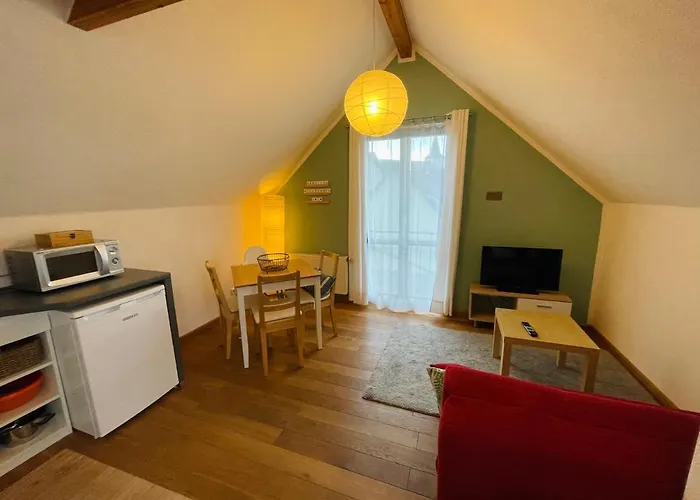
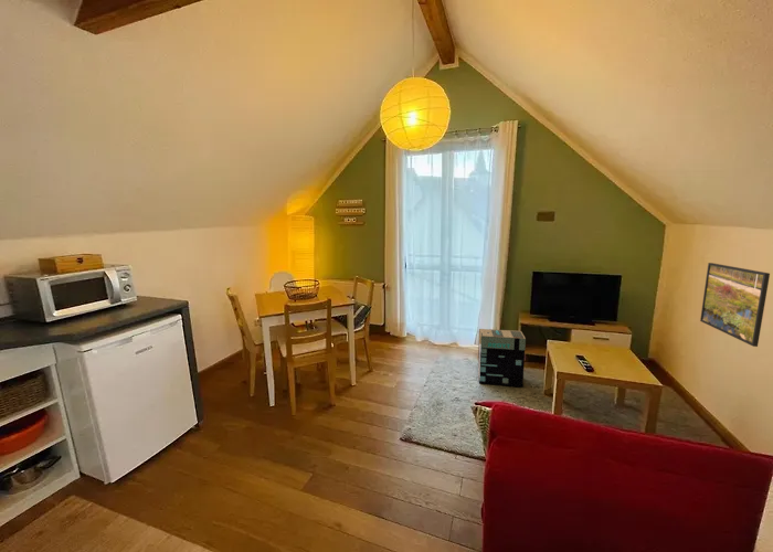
+ cardboard box [477,328,527,389]
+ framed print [699,262,771,348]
